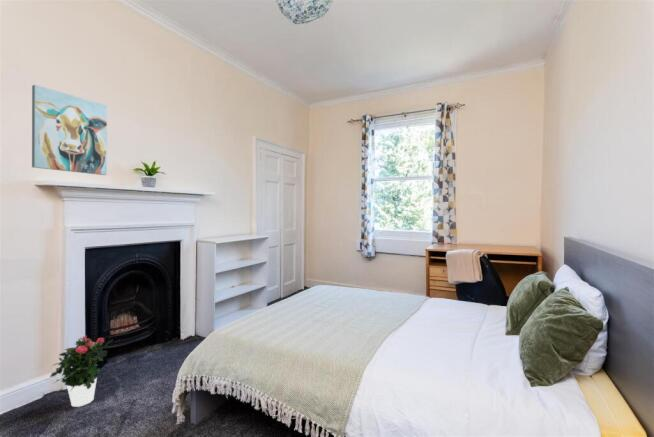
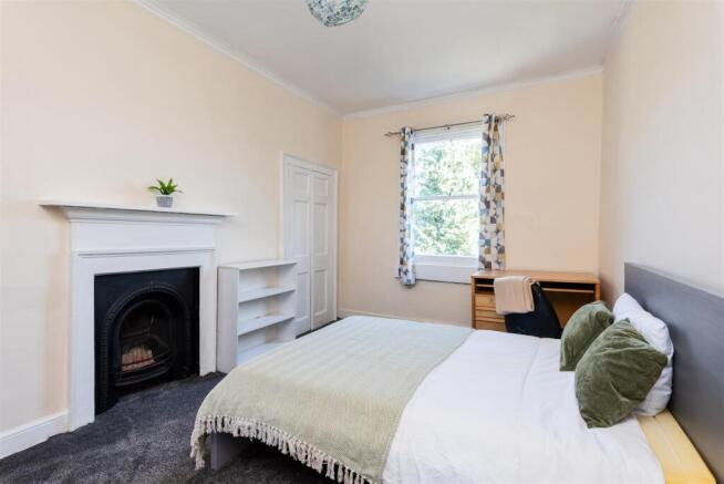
- potted flower [49,335,113,408]
- wall art [31,84,108,176]
